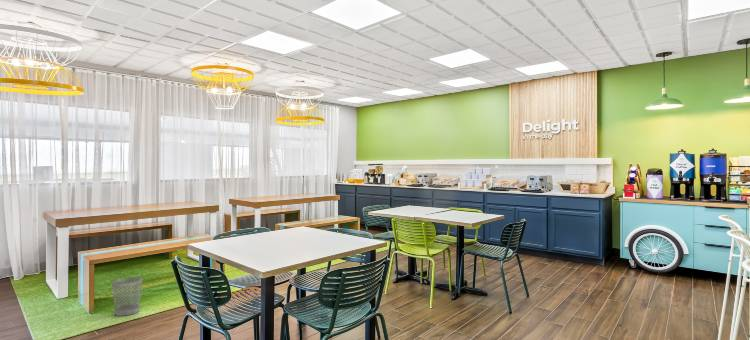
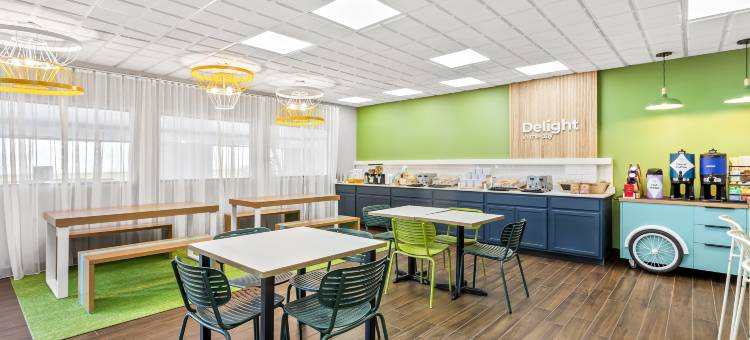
- wastebasket [111,276,143,317]
